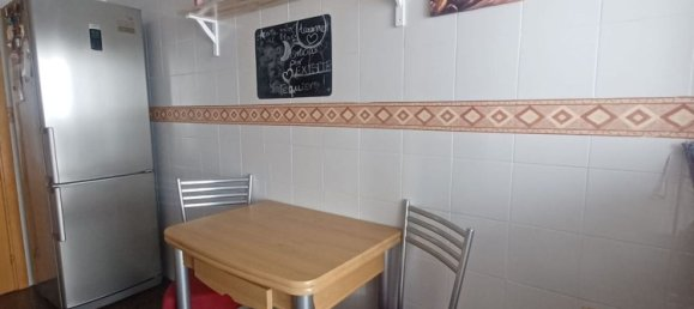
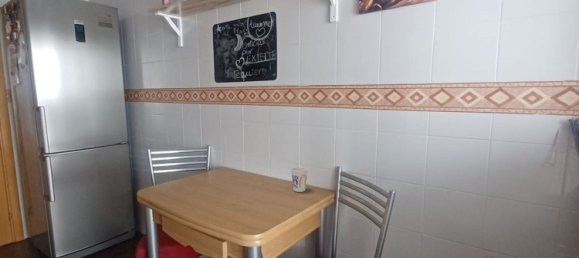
+ cup [290,166,309,193]
